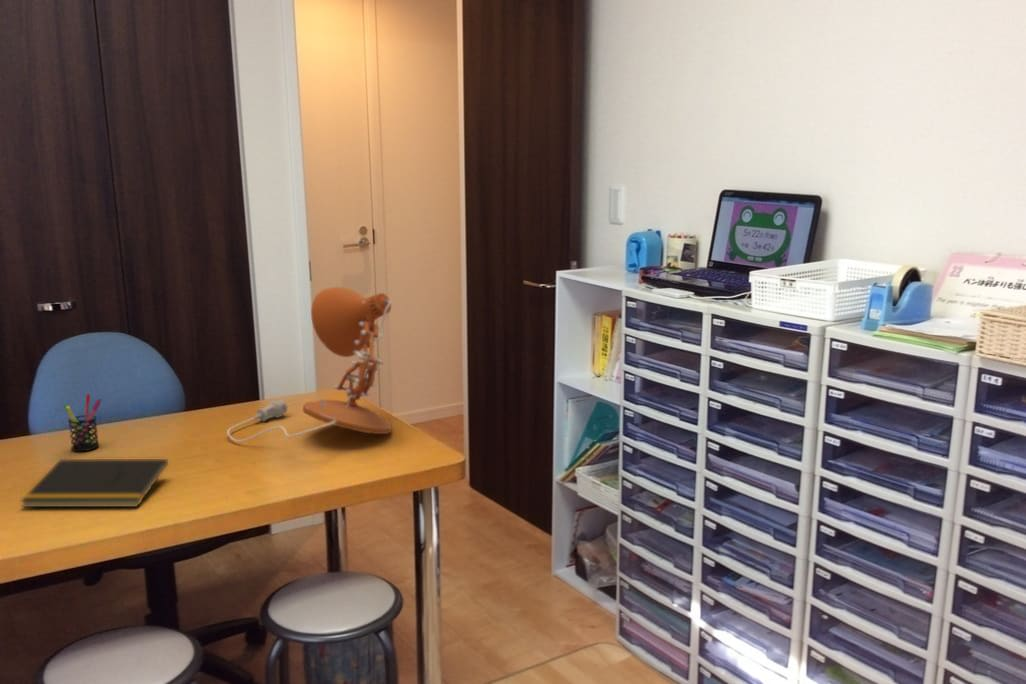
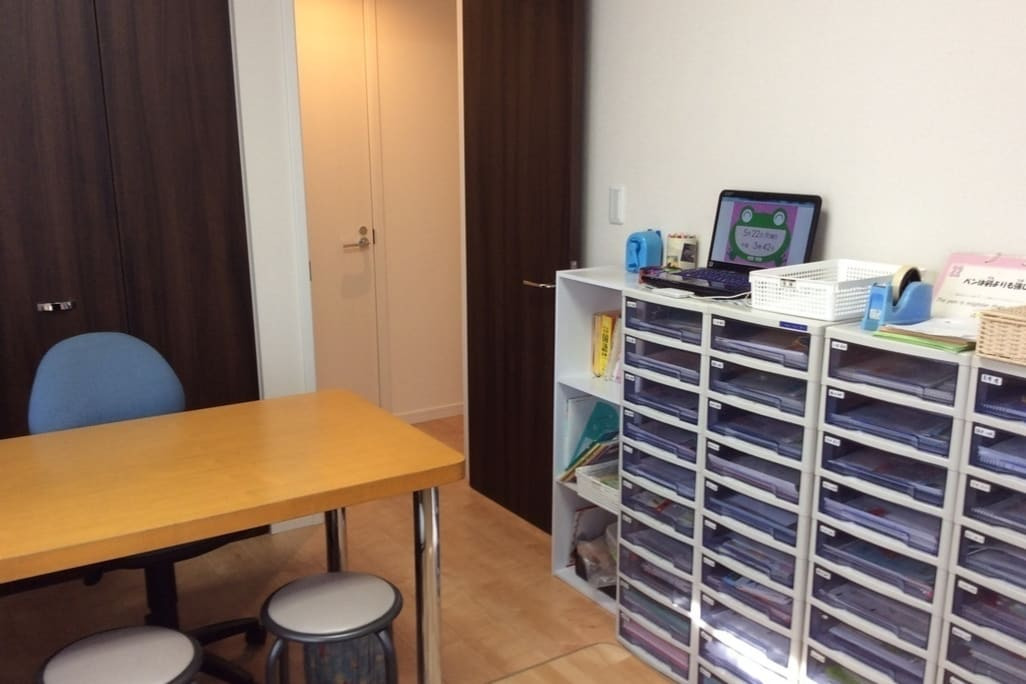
- desk lamp [226,286,393,443]
- notepad [19,458,169,508]
- pen holder [62,393,102,452]
